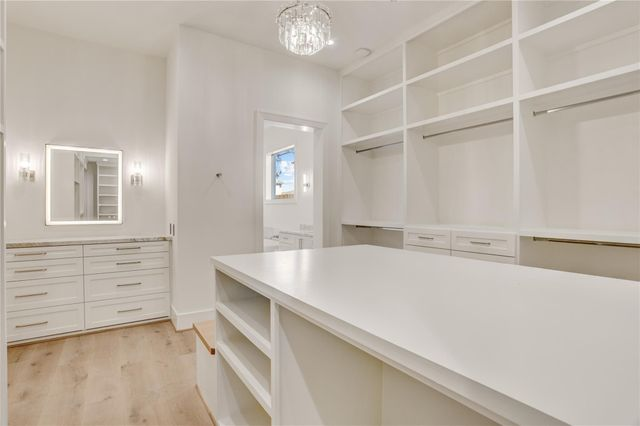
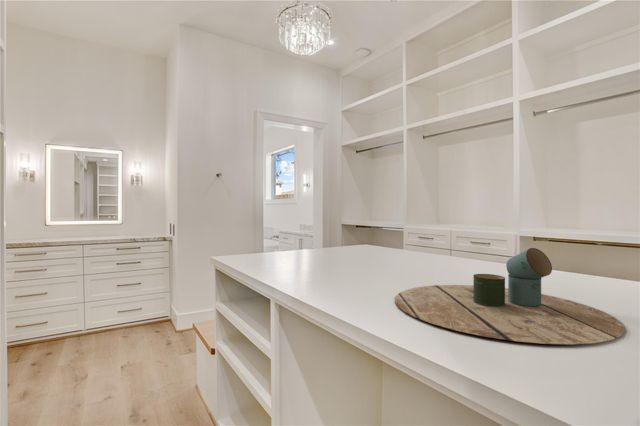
+ decorative tray [394,247,627,345]
